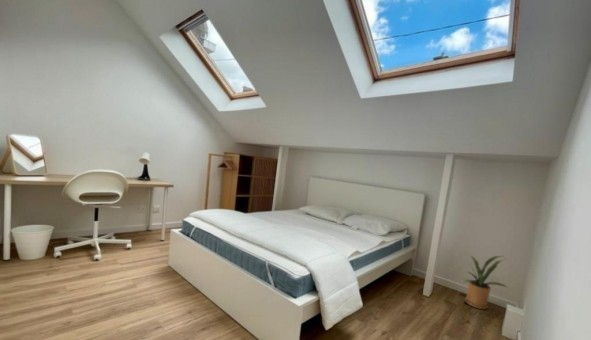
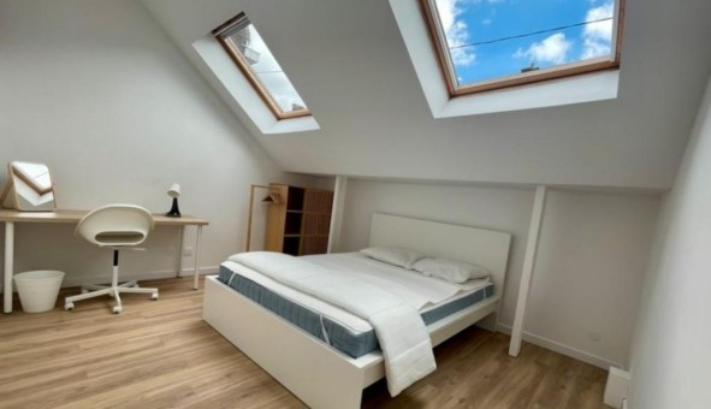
- house plant [453,252,508,310]
